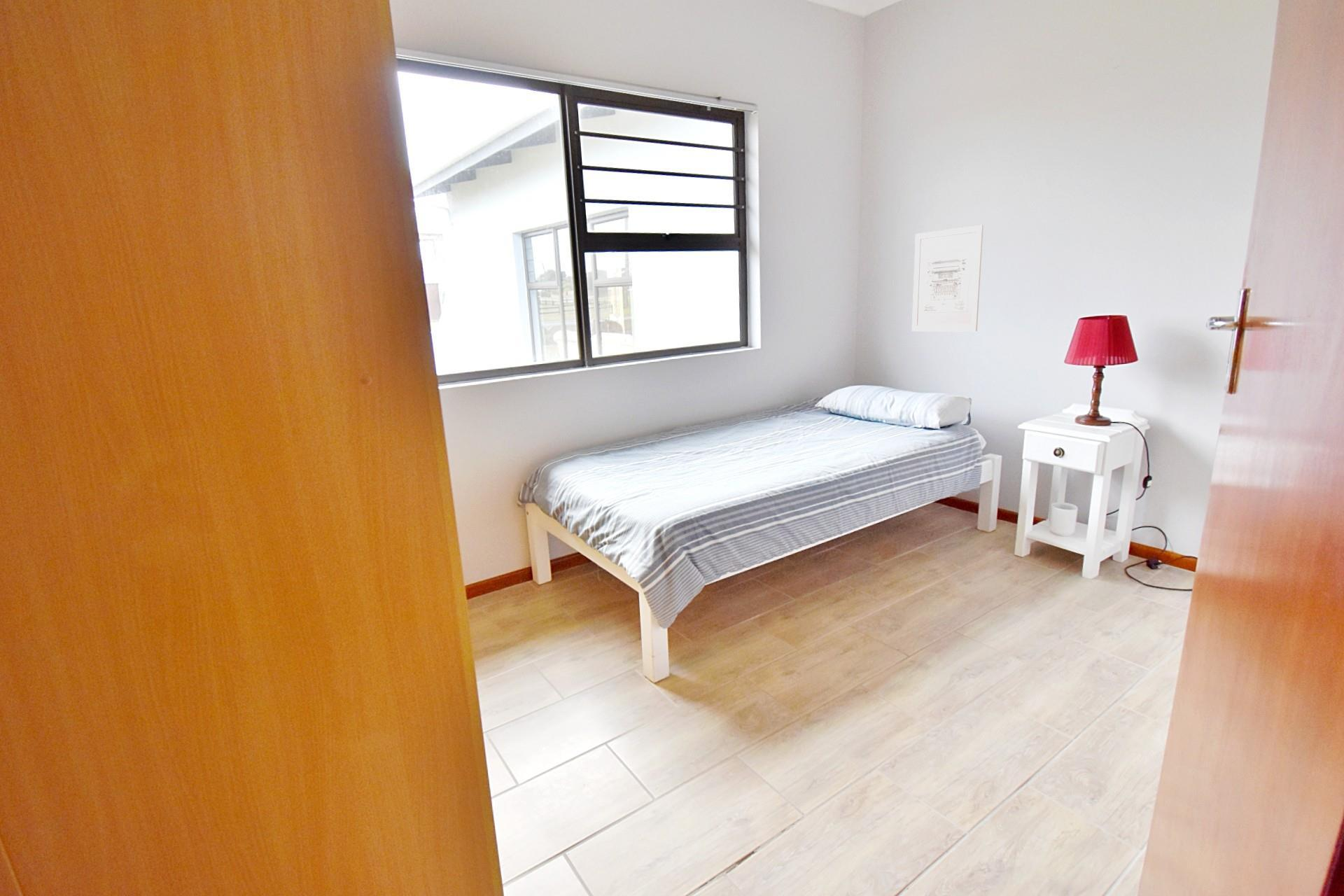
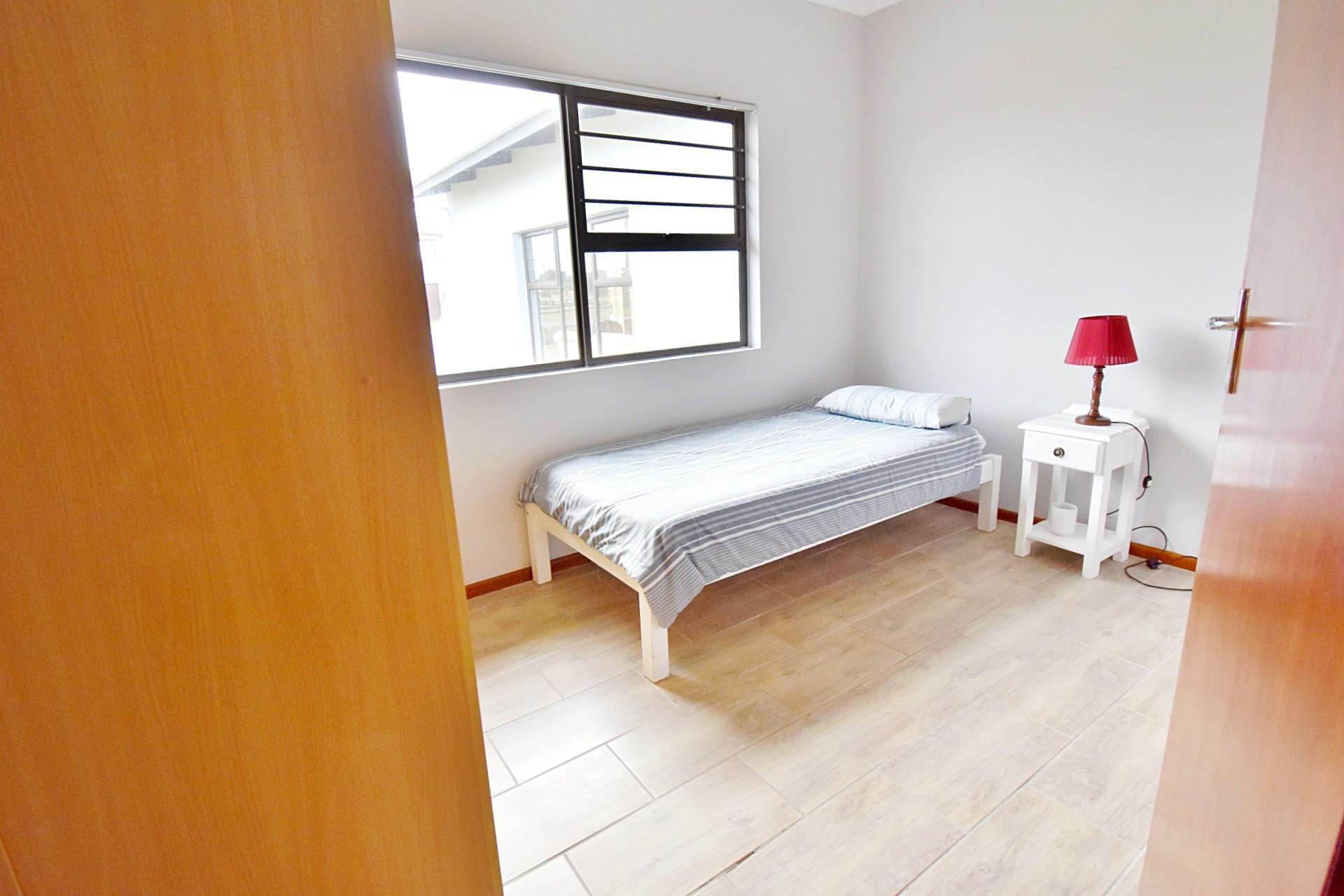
- wall art [911,224,984,332]
